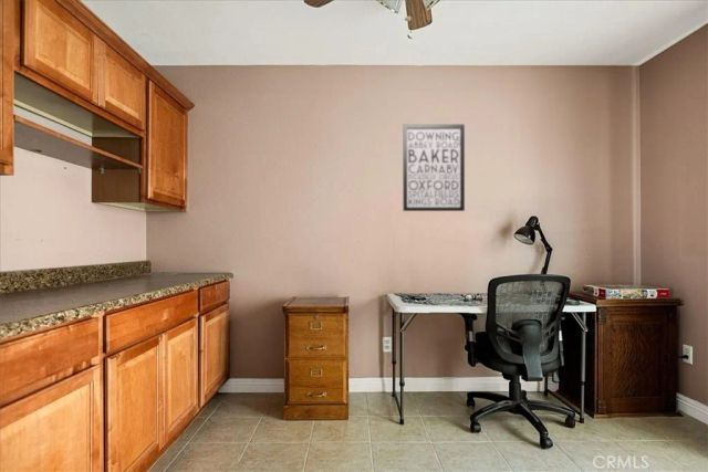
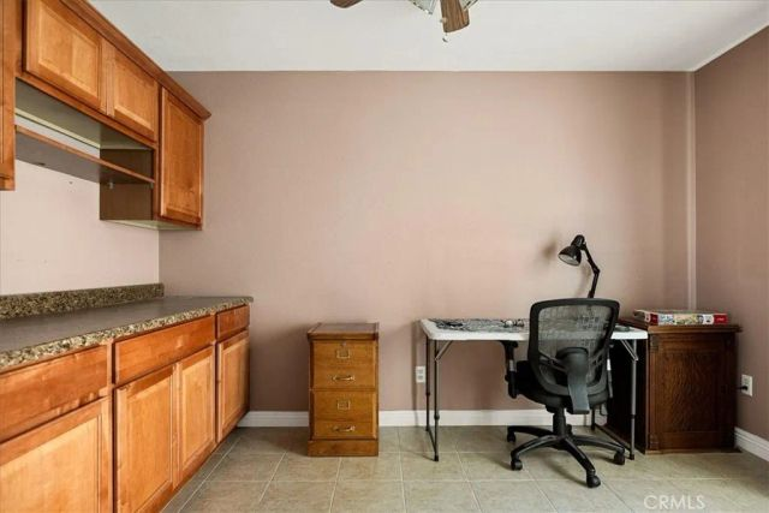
- wall art [402,123,466,212]
